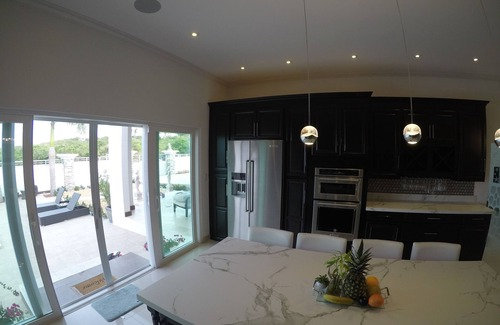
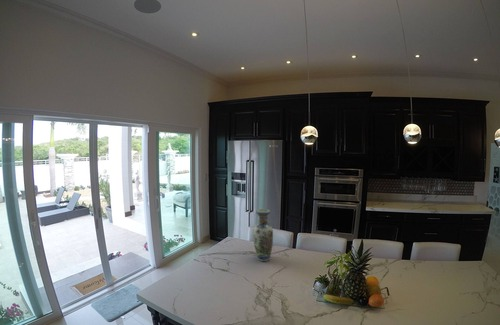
+ vase [253,208,274,262]
